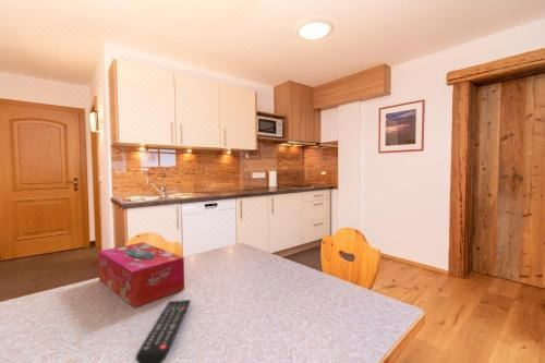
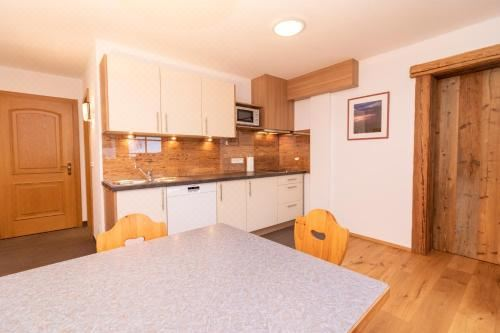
- remote control [135,299,192,363]
- tissue box [97,241,185,308]
